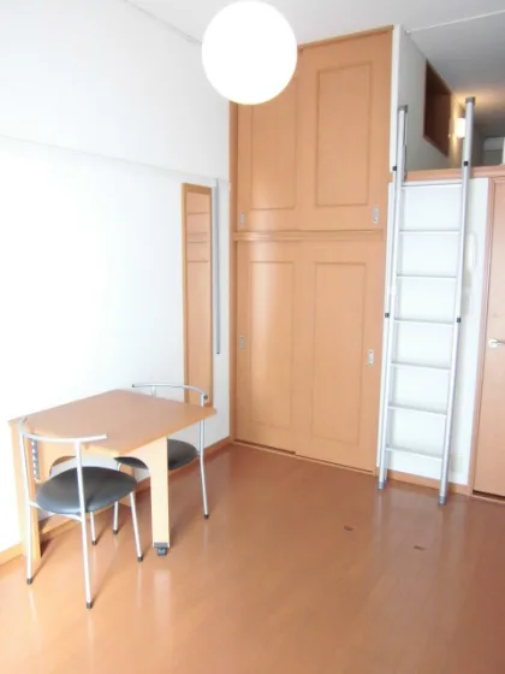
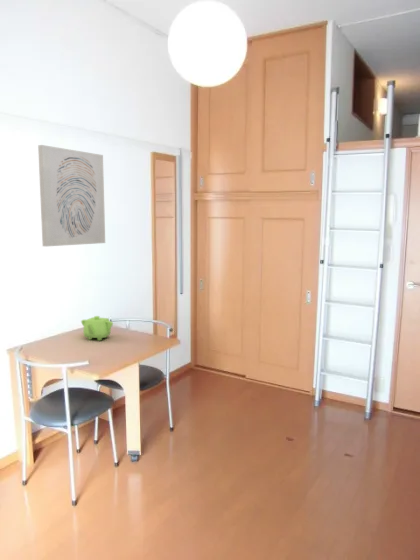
+ wall art [37,144,106,247]
+ teapot [80,315,114,341]
